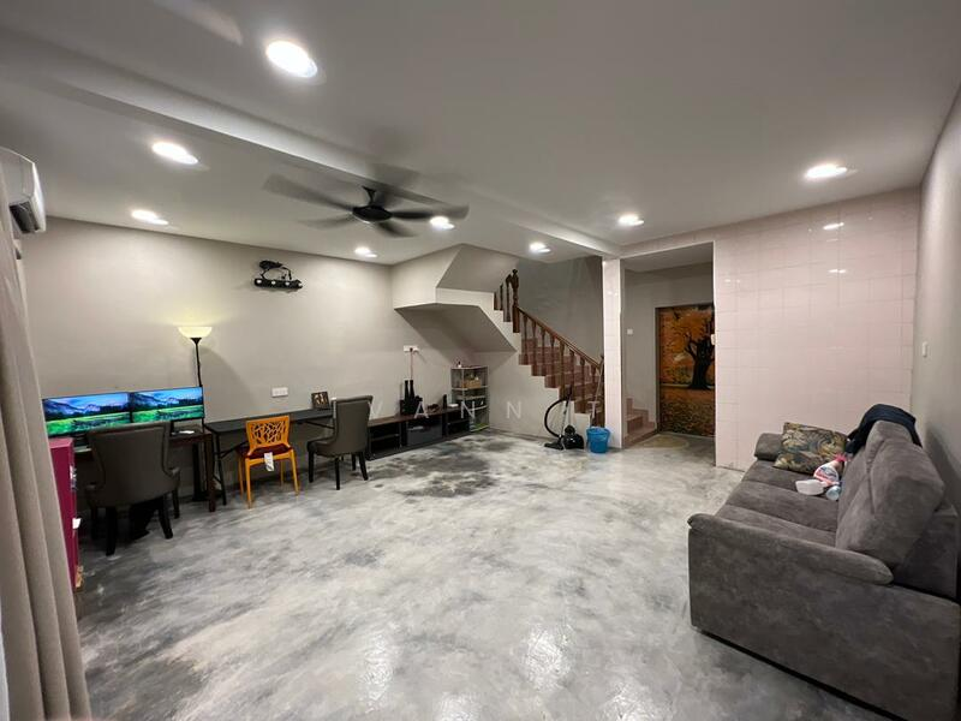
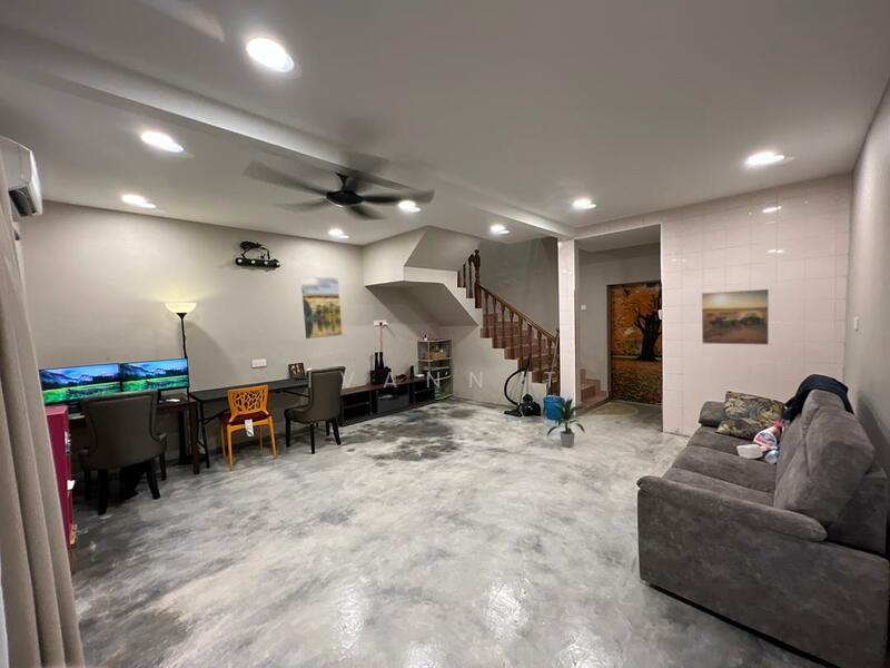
+ indoor plant [545,396,587,449]
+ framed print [701,288,770,346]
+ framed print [298,276,344,341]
